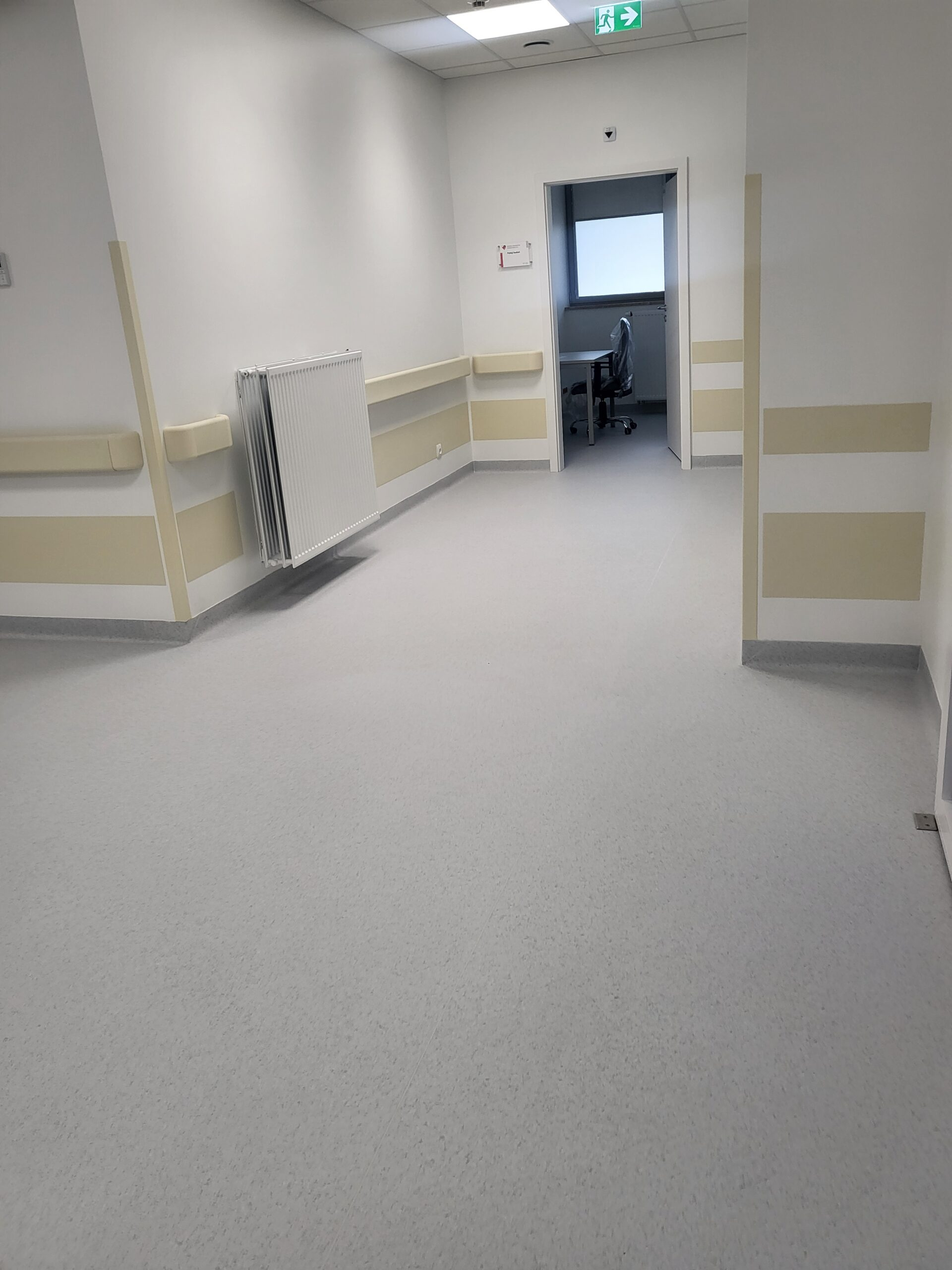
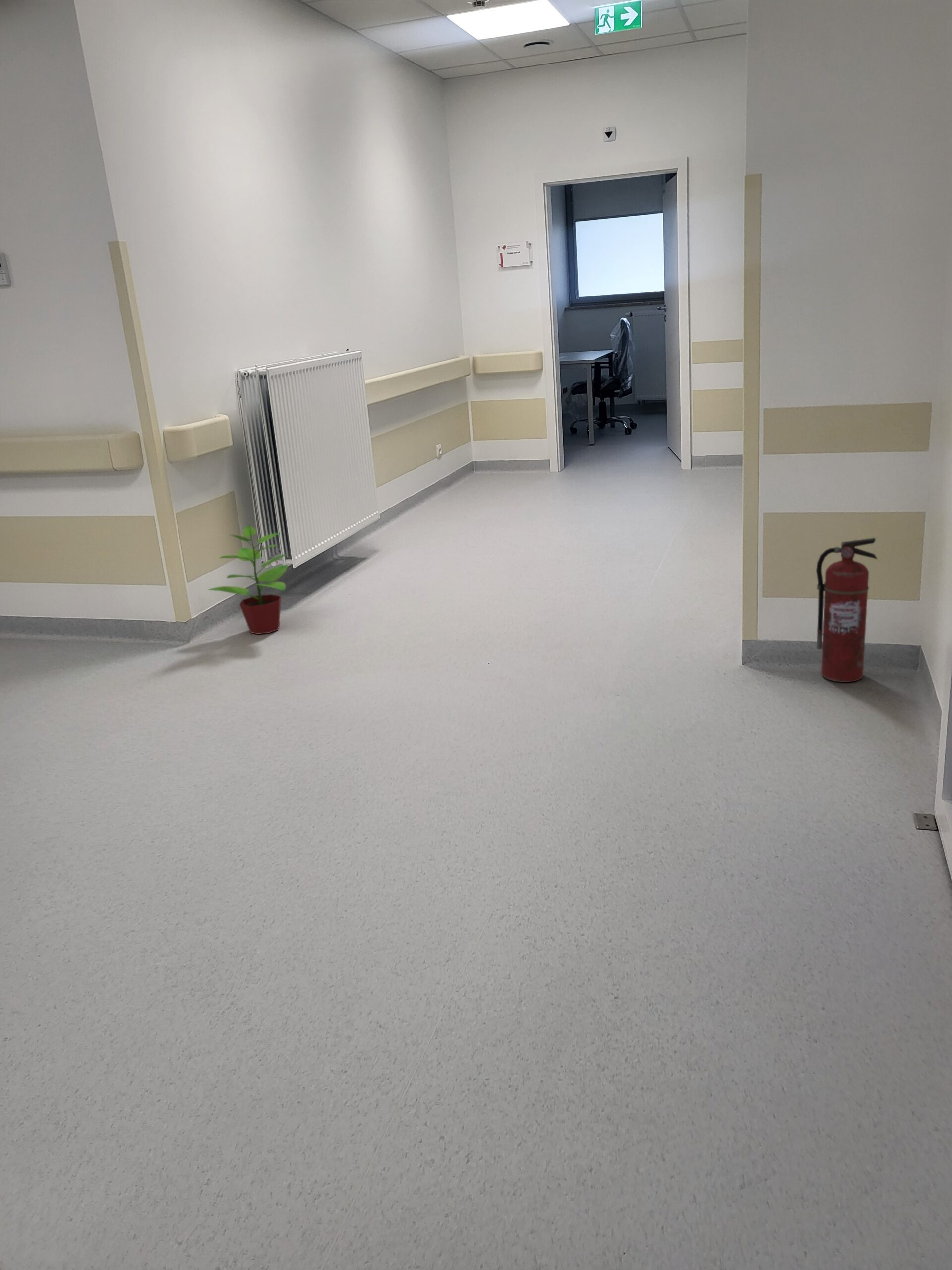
+ fire extinguisher [816,537,878,683]
+ potted plant [208,523,290,635]
